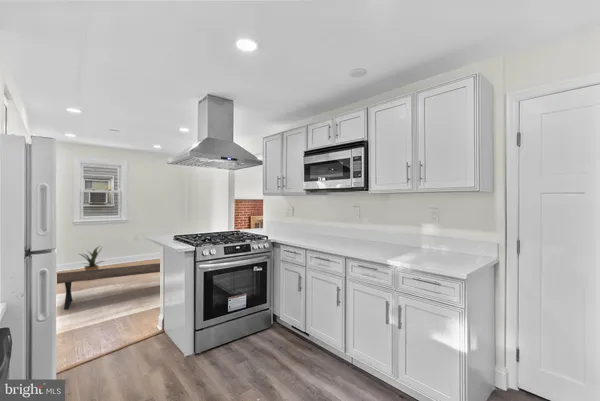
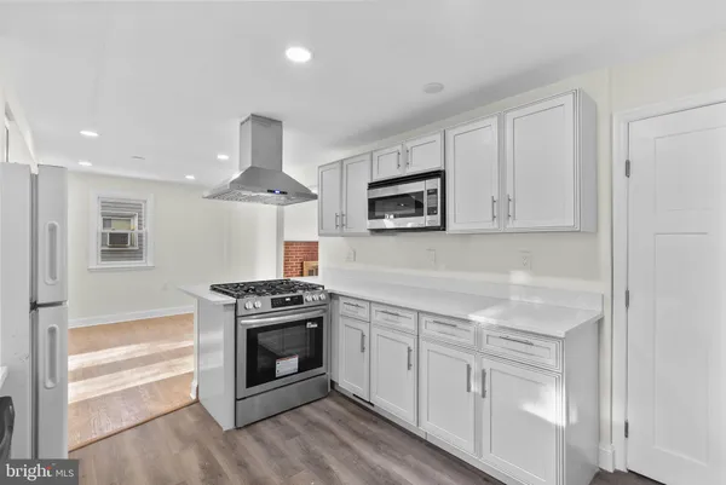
- house plant [79,245,107,271]
- coffee table [56,262,161,311]
